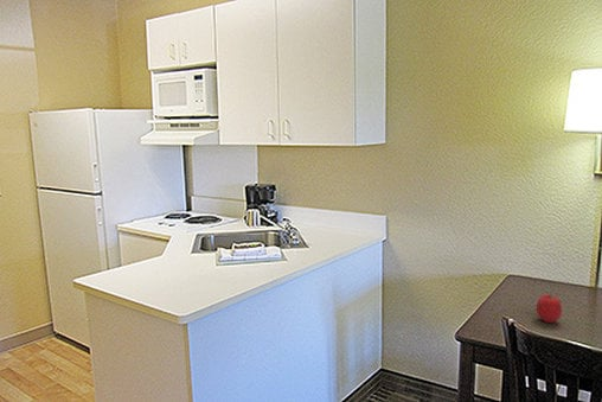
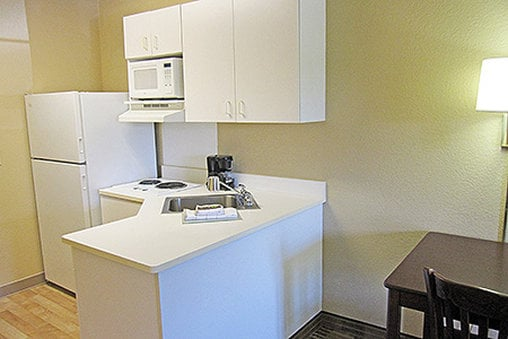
- fruit [536,294,563,324]
